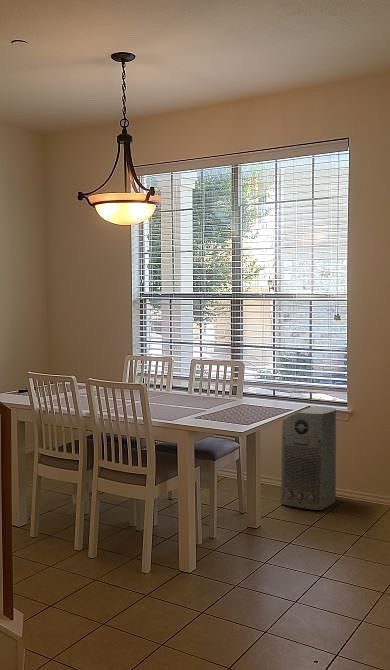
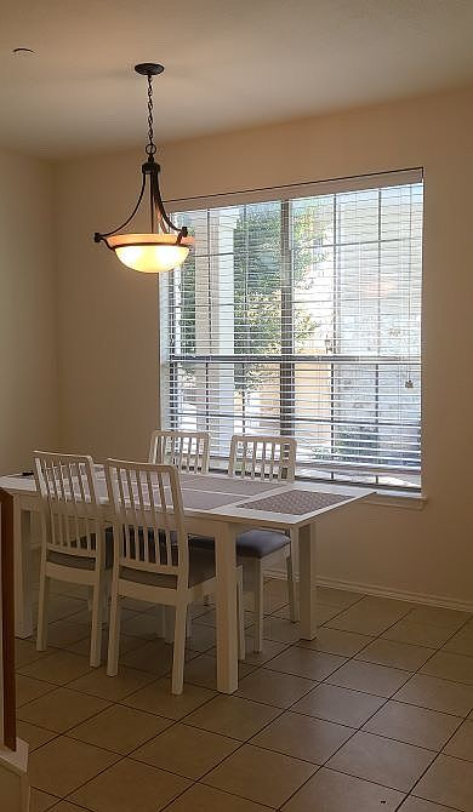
- air purifier [280,405,337,511]
